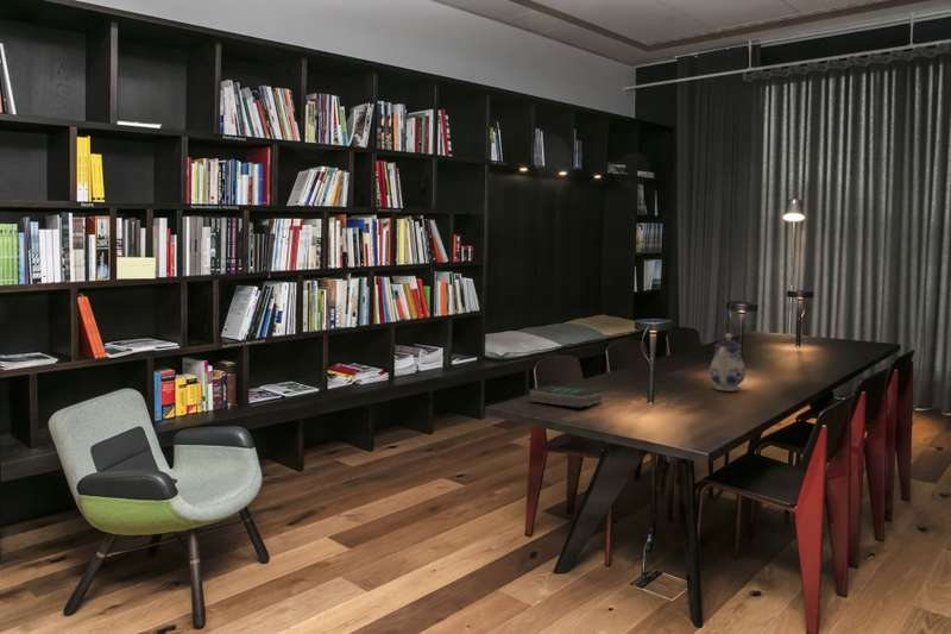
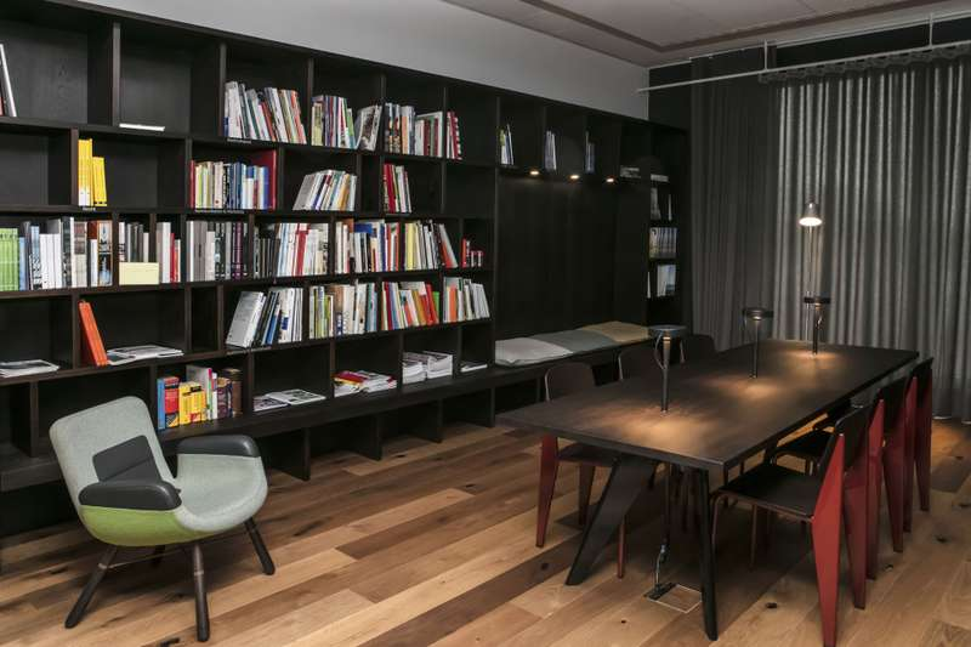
- book [528,384,603,409]
- teapot [708,332,747,393]
